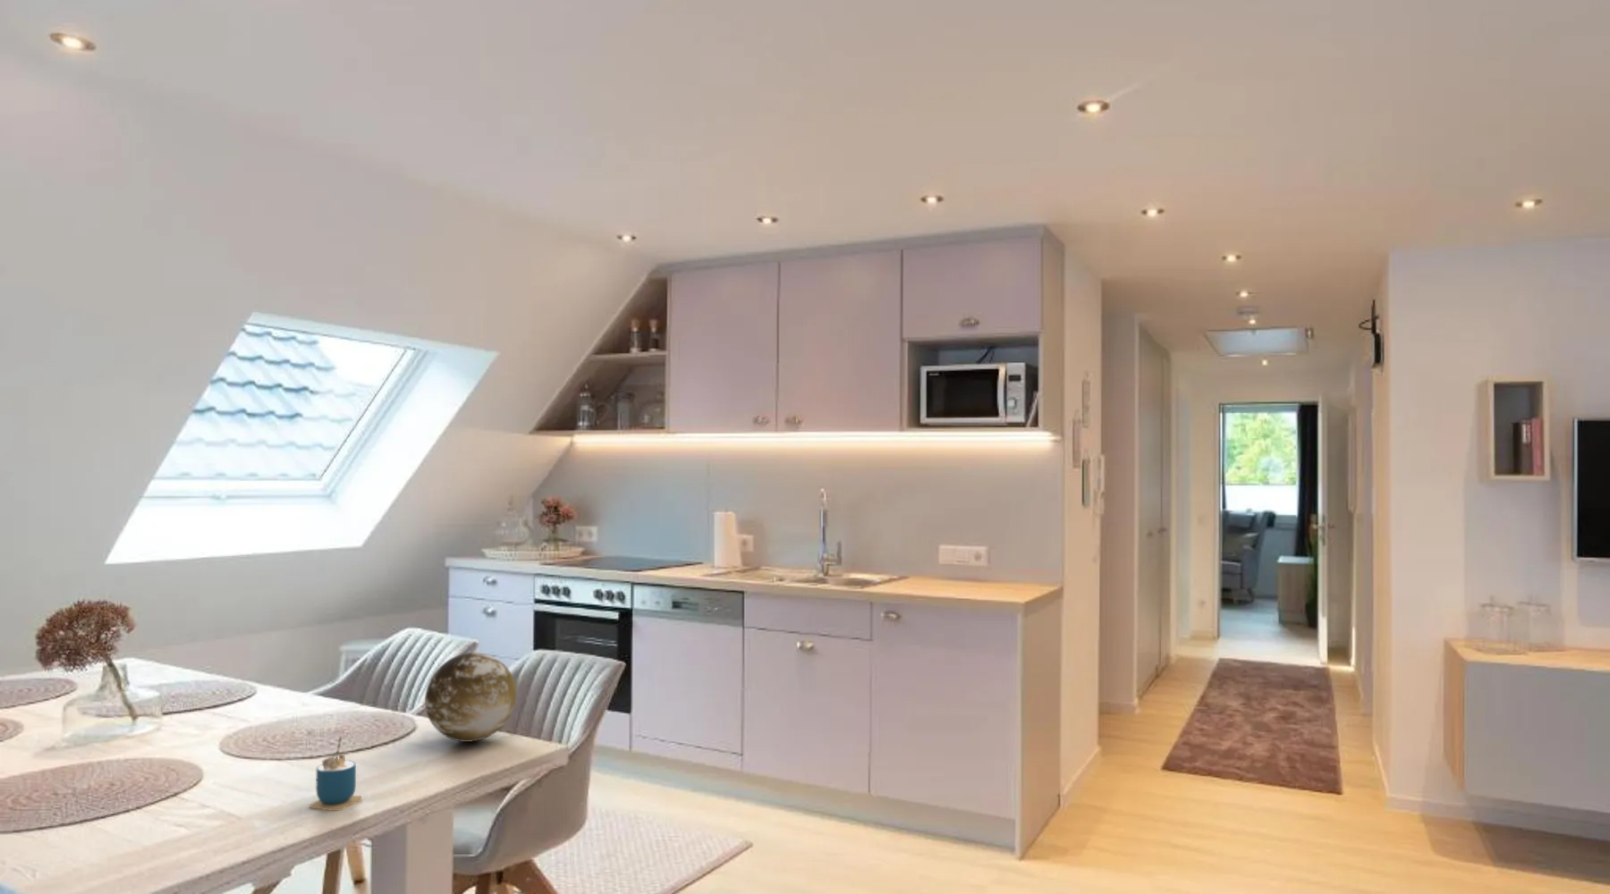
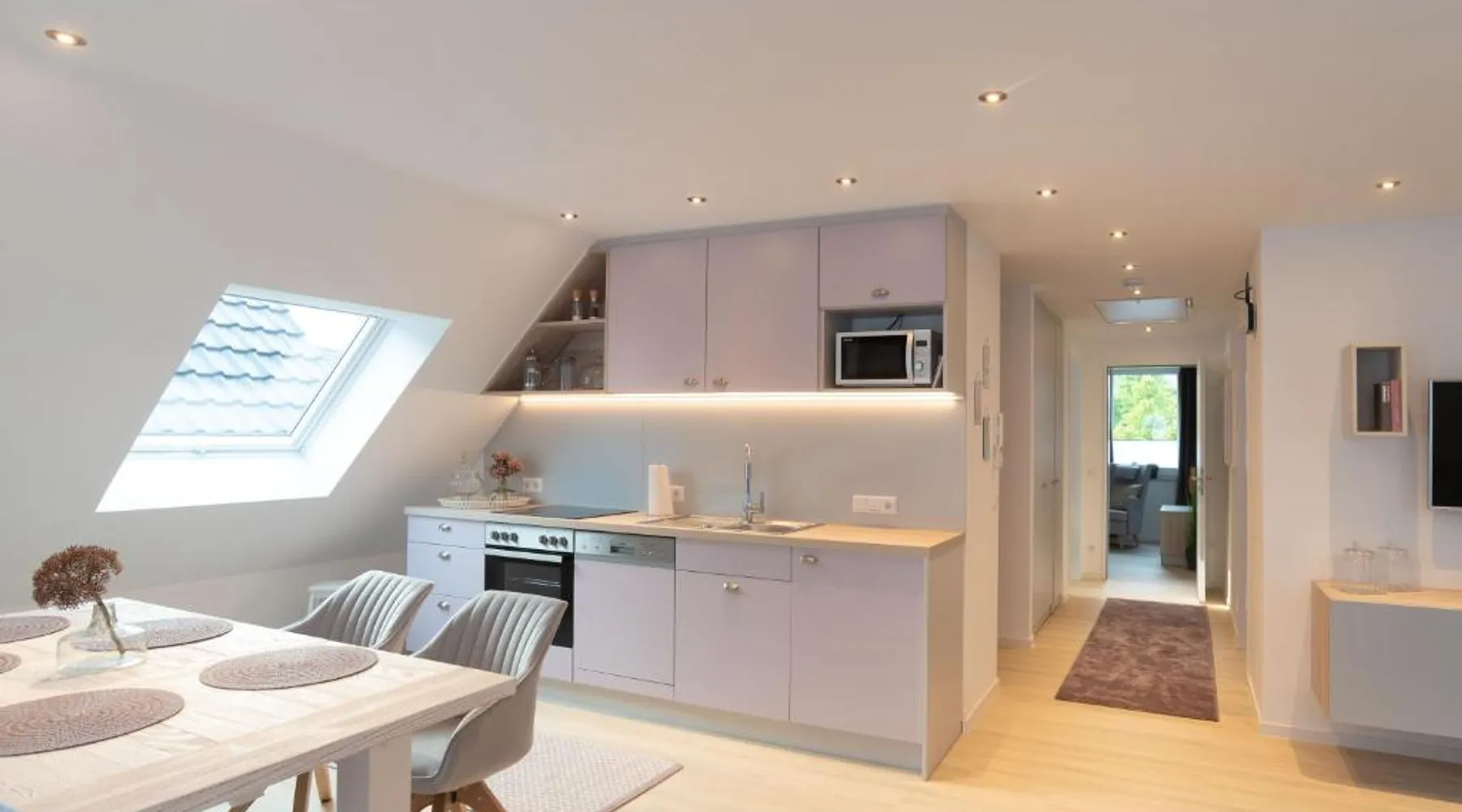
- cup [308,734,363,811]
- decorative orb [424,652,516,743]
